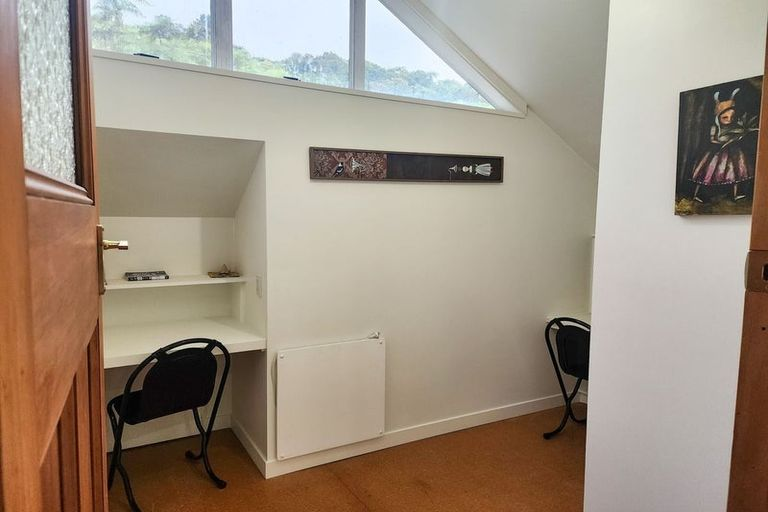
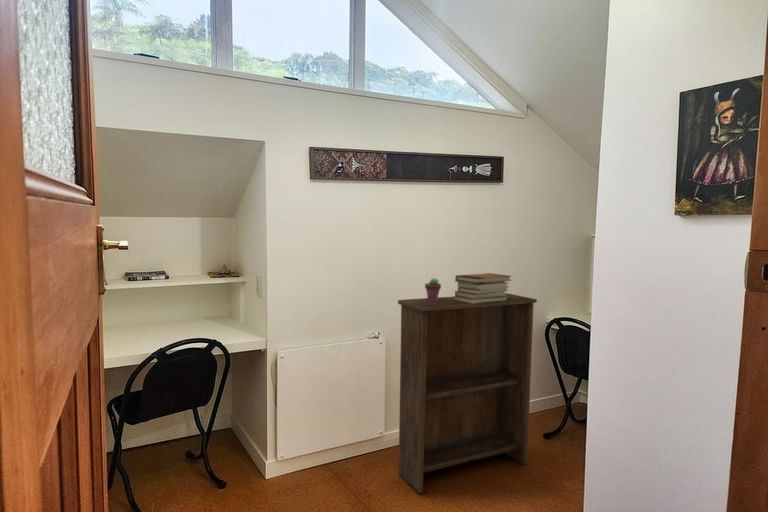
+ bookshelf [397,292,538,494]
+ book stack [454,272,513,304]
+ potted succulent [424,277,442,300]
